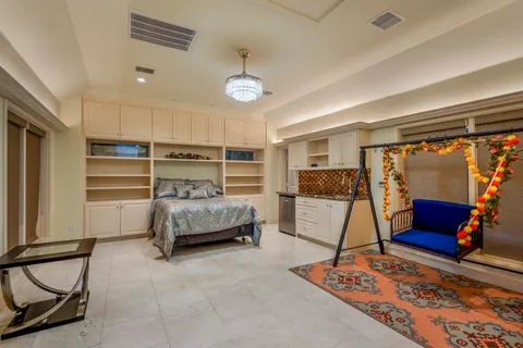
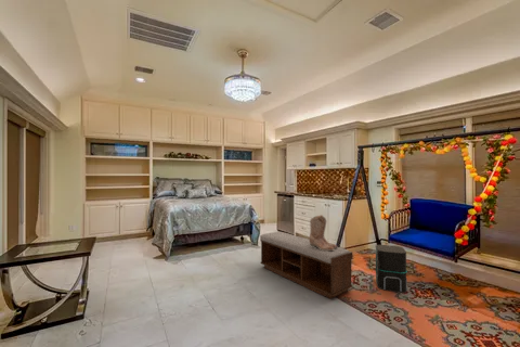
+ bench [259,231,353,299]
+ boots [309,214,338,250]
+ speaker [375,244,408,294]
